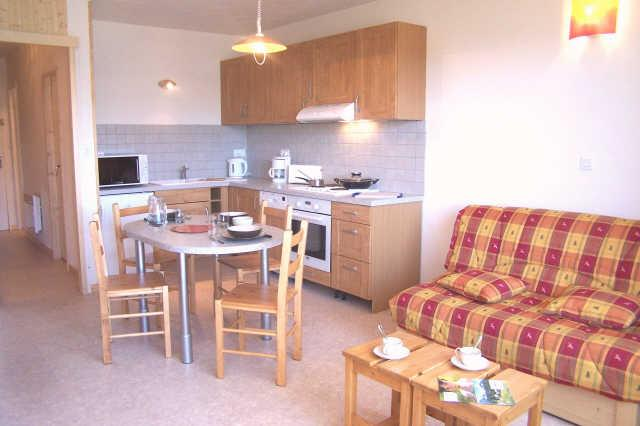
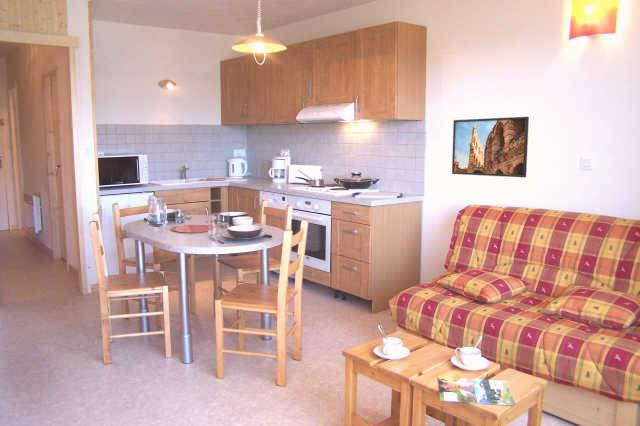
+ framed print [451,116,530,178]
